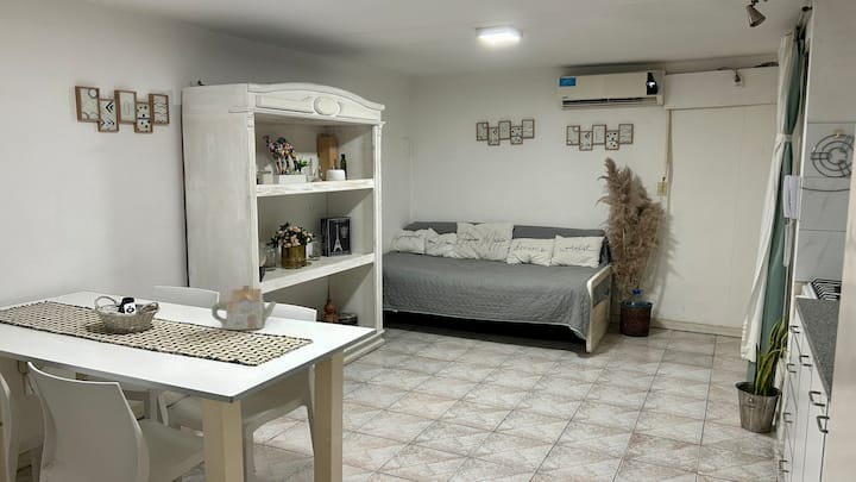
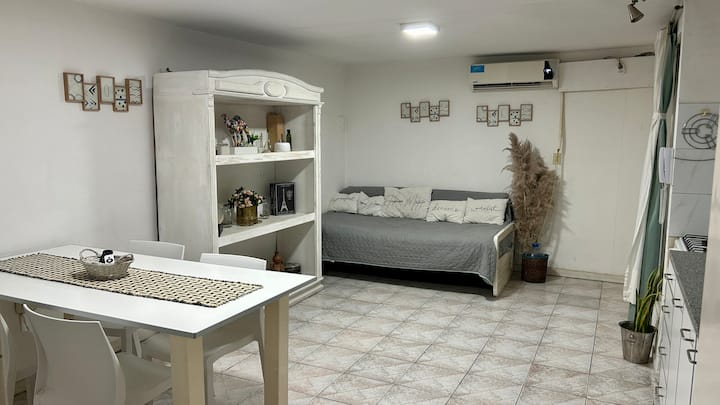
- teapot [210,283,277,331]
